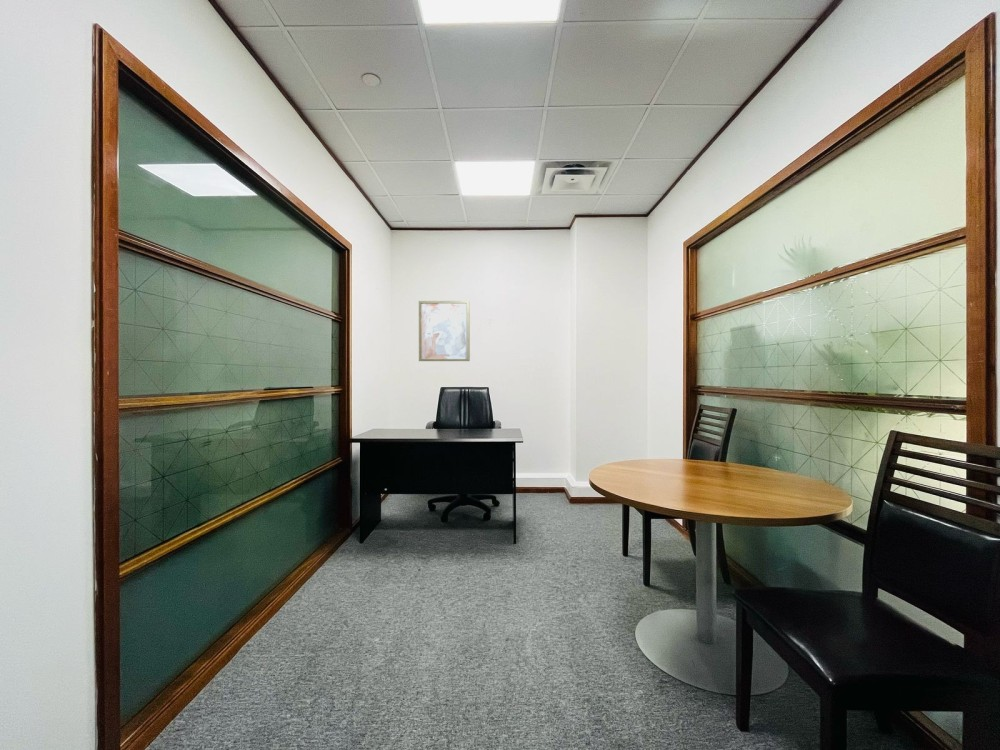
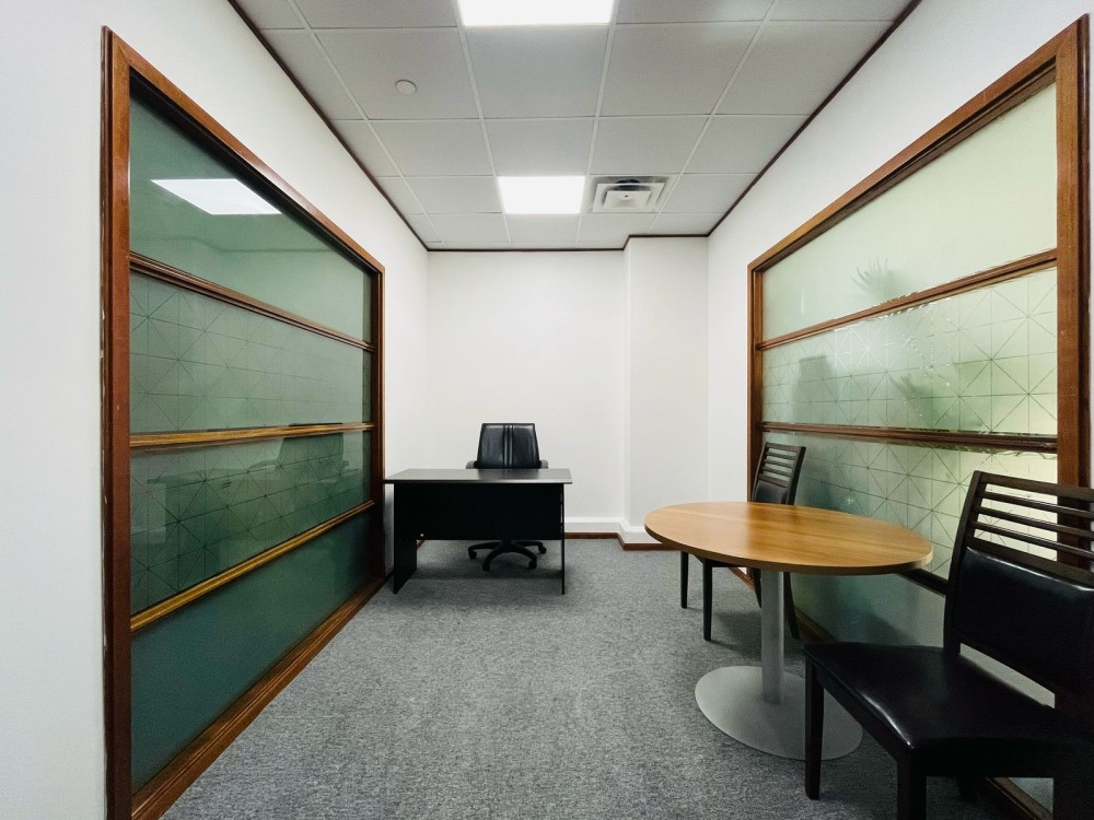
- wall art [418,300,471,362]
